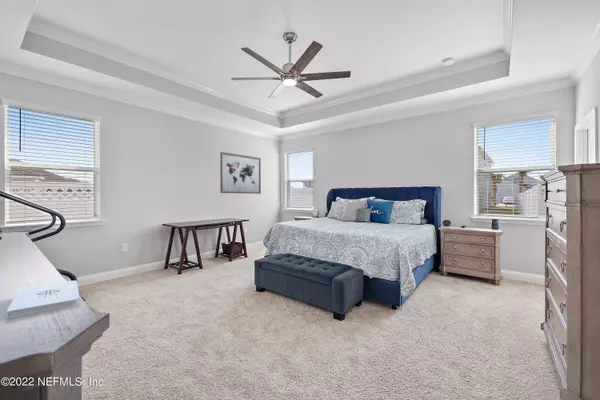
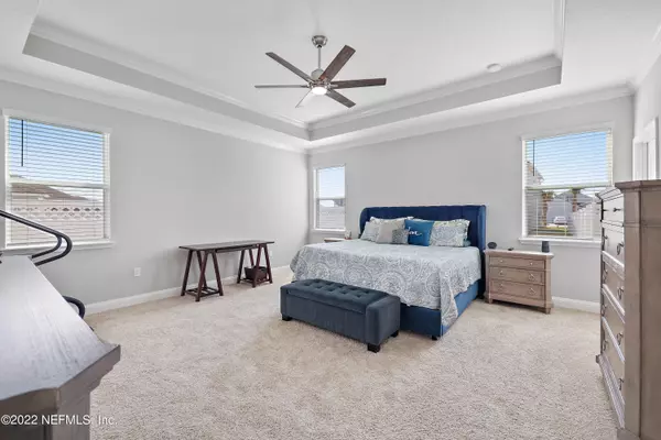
- notepad [6,280,80,320]
- wall art [219,151,262,195]
